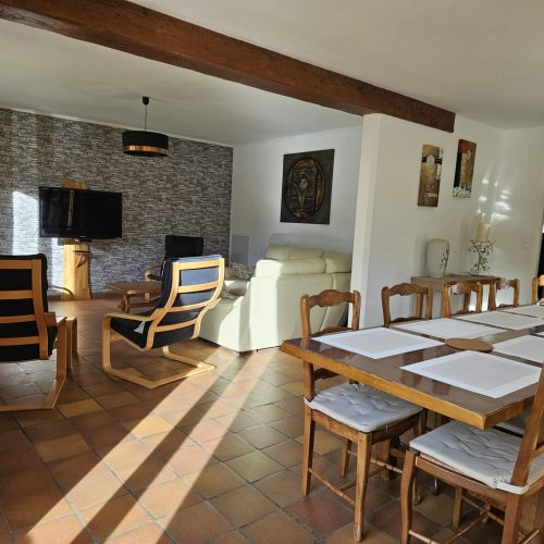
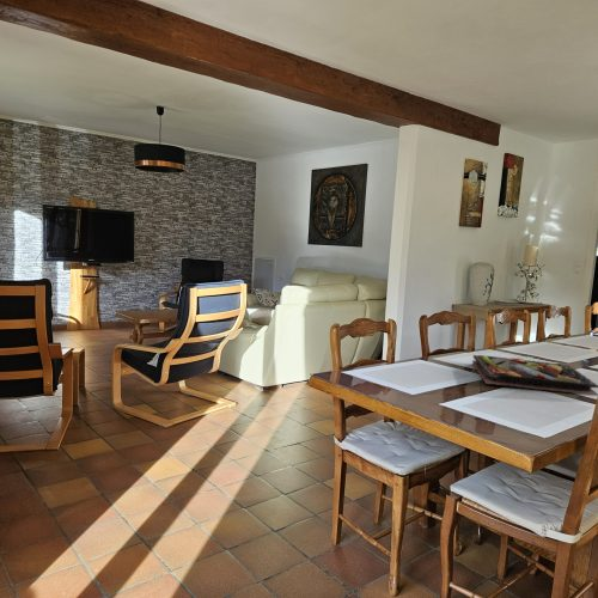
+ food tray [471,354,598,397]
